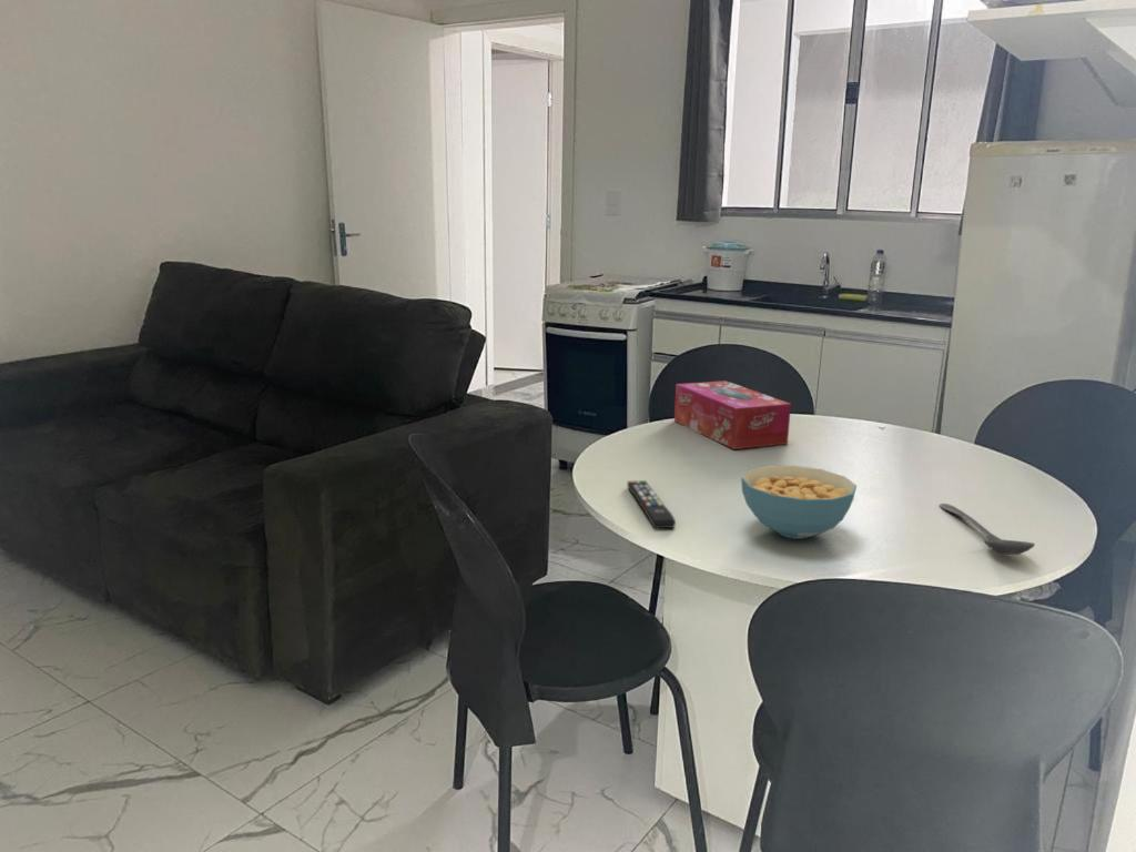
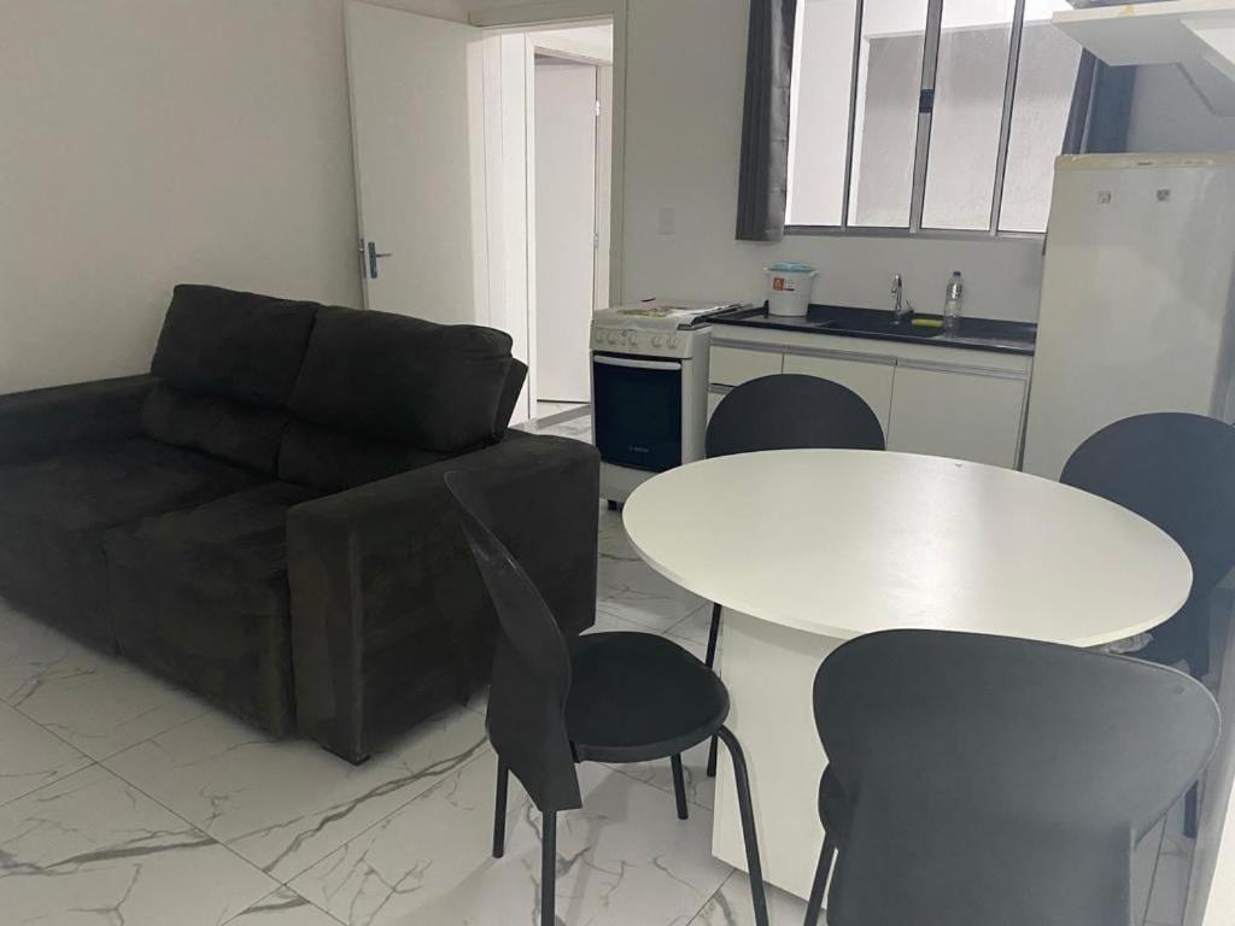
- stirrer [937,503,1036,556]
- remote control [626,479,677,529]
- tissue box [673,379,792,450]
- cereal bowl [740,465,858,540]
